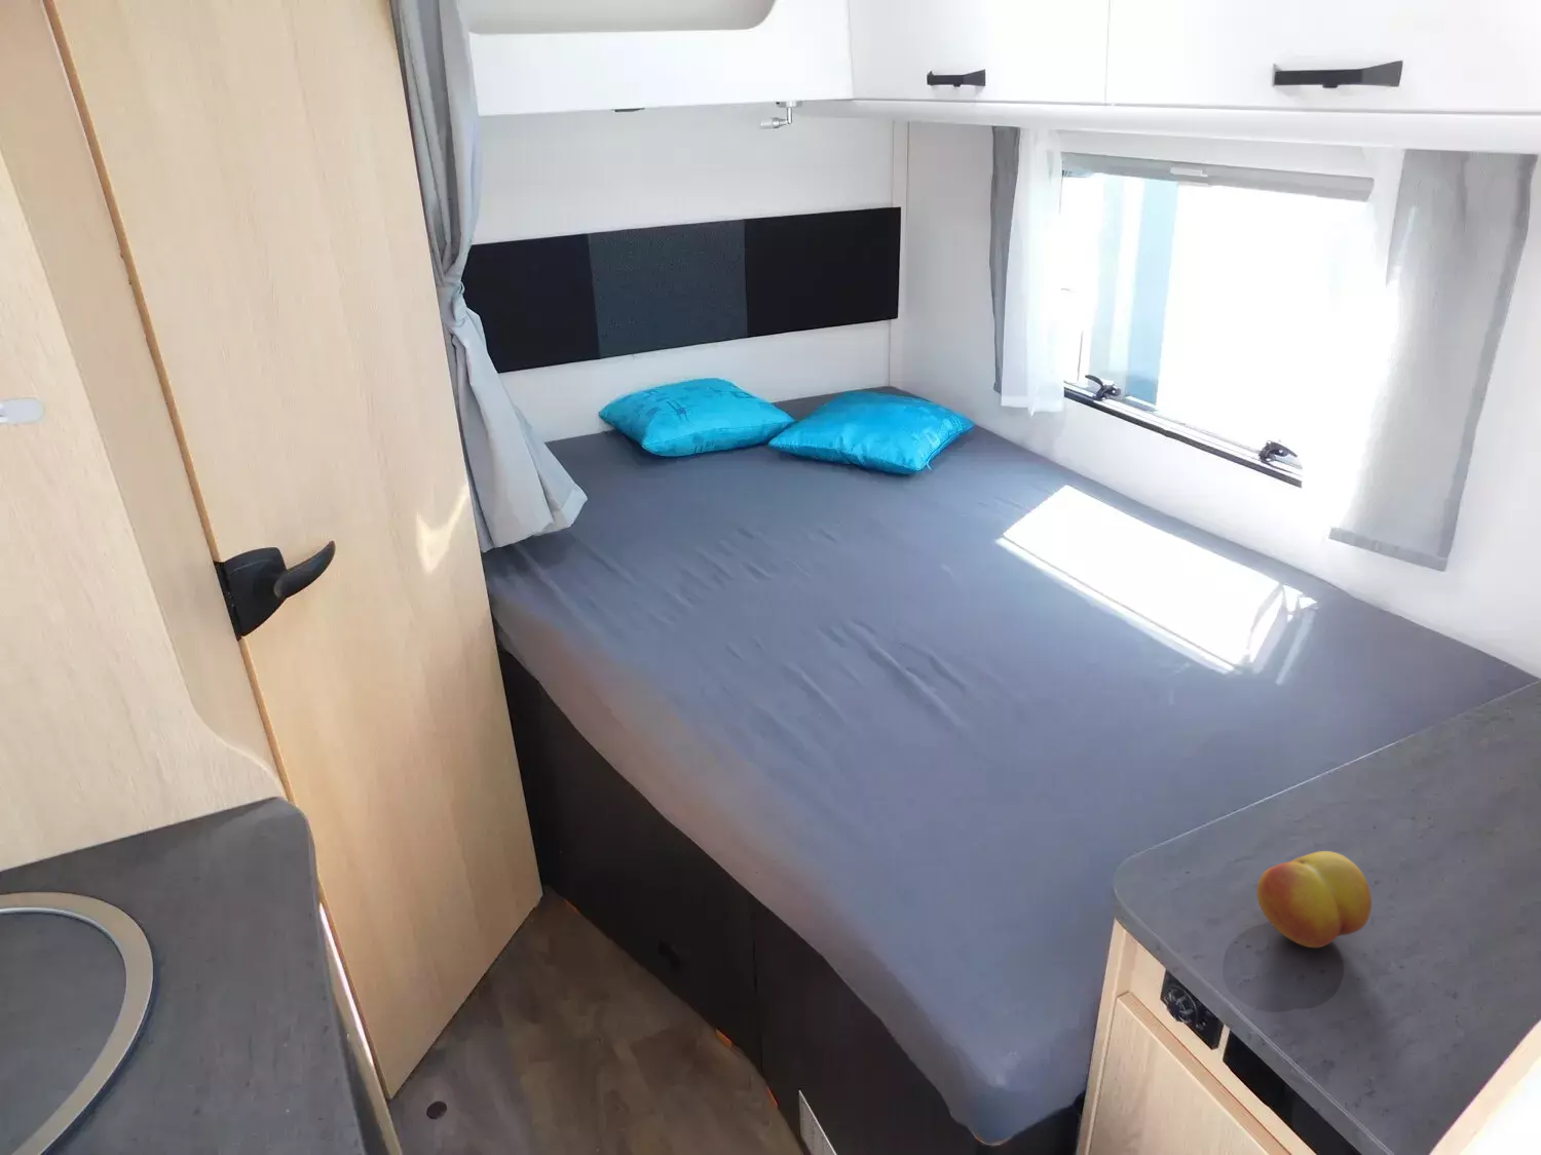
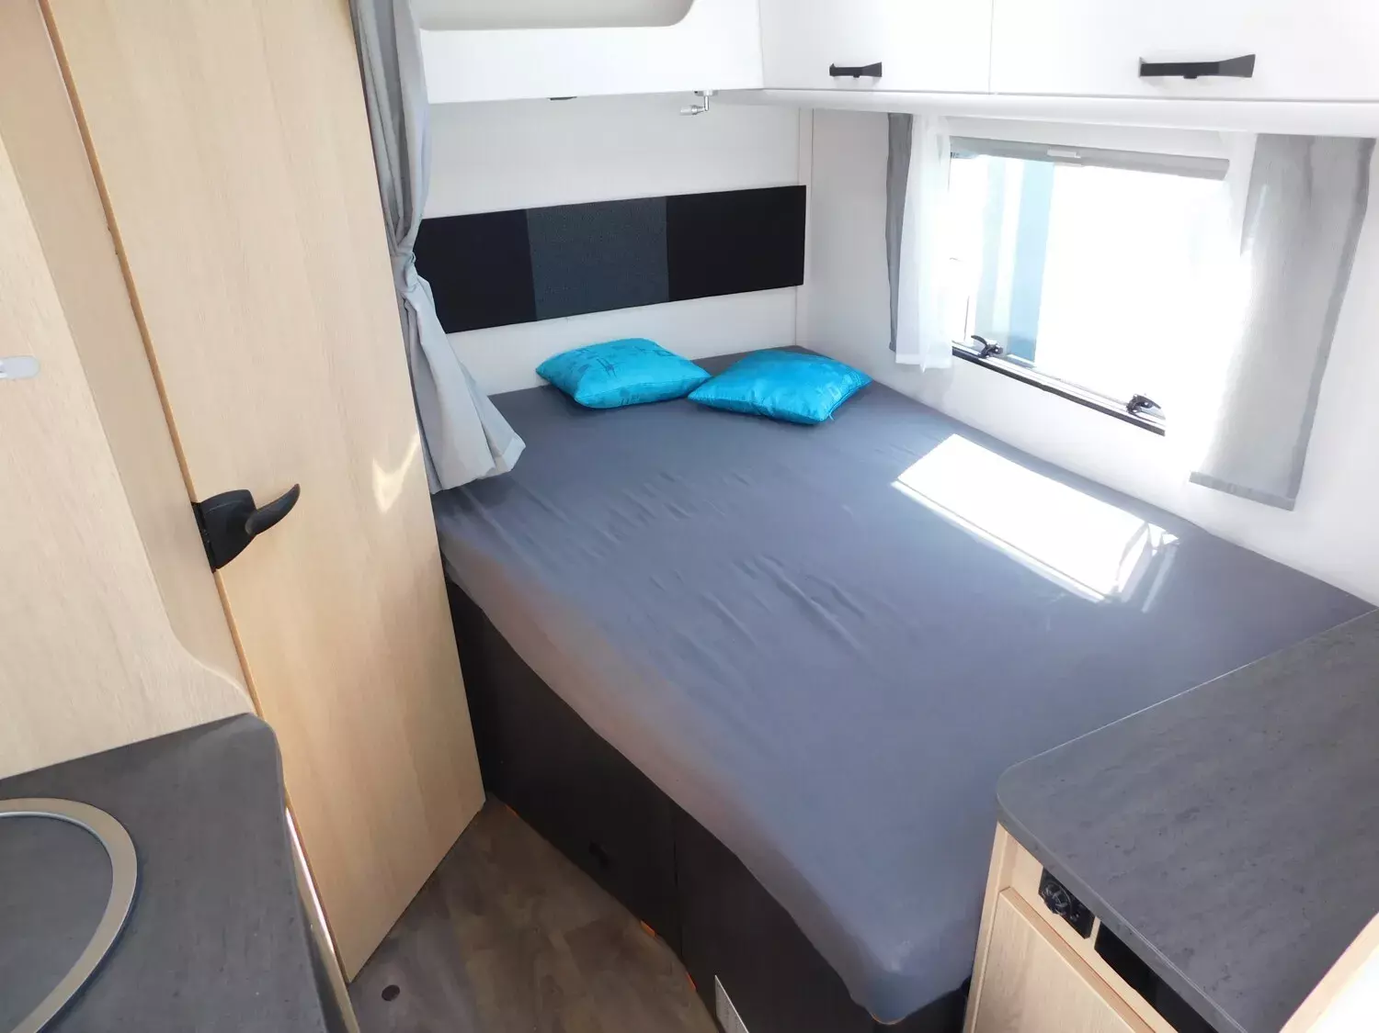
- fruit [1256,850,1372,949]
